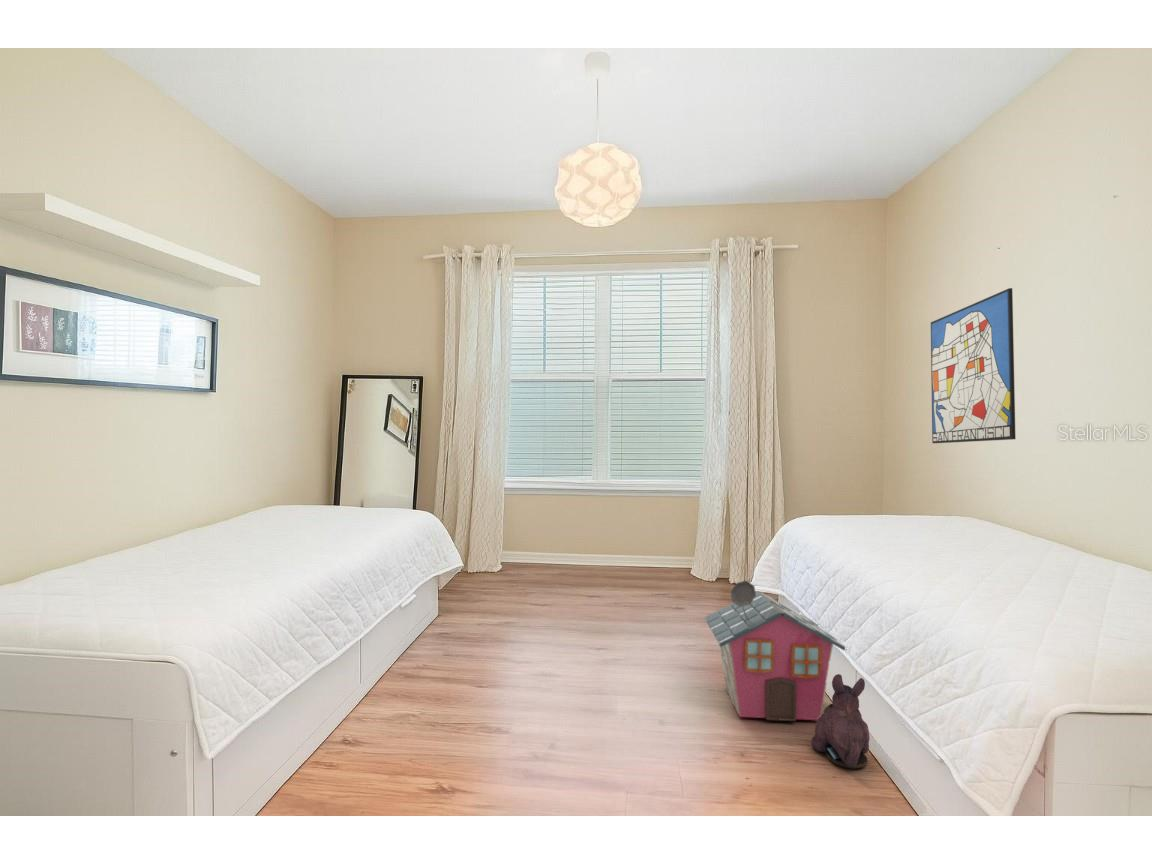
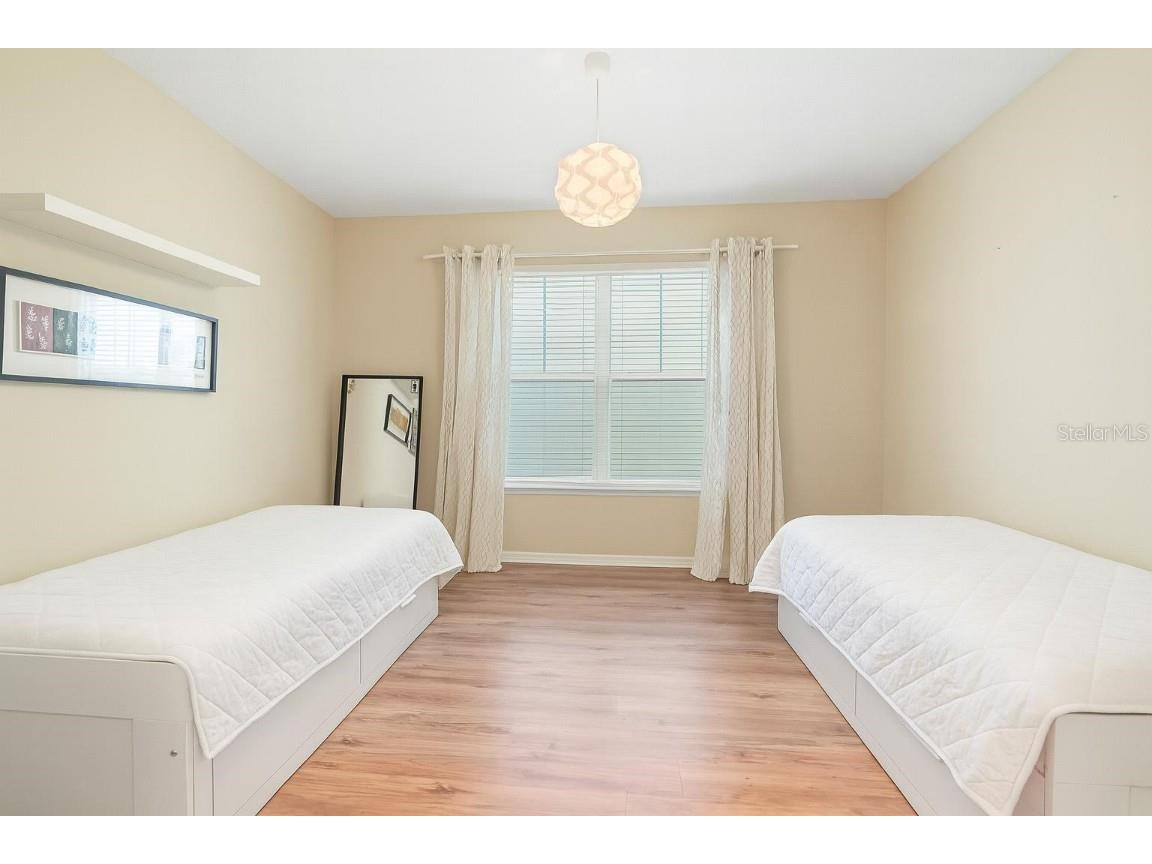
- wall art [930,287,1017,444]
- toy house [703,580,846,722]
- plush toy [810,673,870,770]
